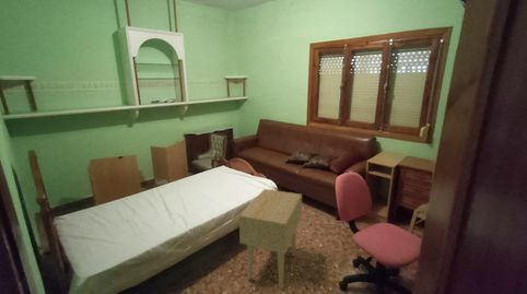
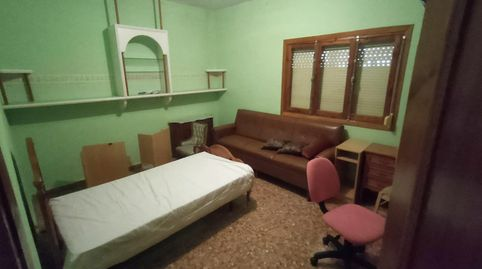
- side table [238,188,303,290]
